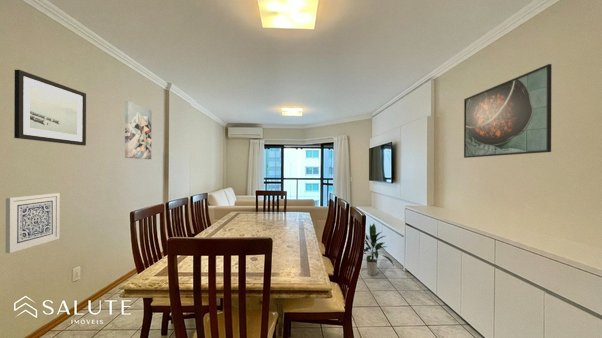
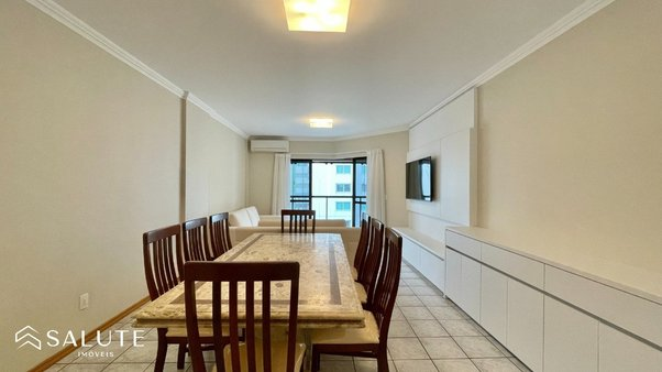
- wall art [124,100,152,160]
- indoor plant [363,223,395,276]
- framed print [463,63,553,159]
- wall art [5,192,61,254]
- wall art [13,69,87,147]
